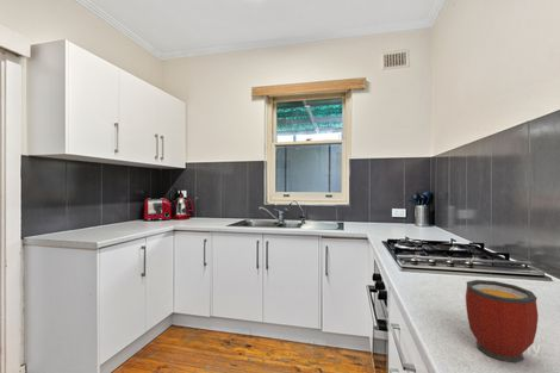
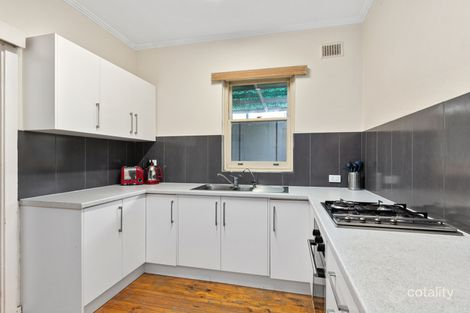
- mug [465,279,540,363]
